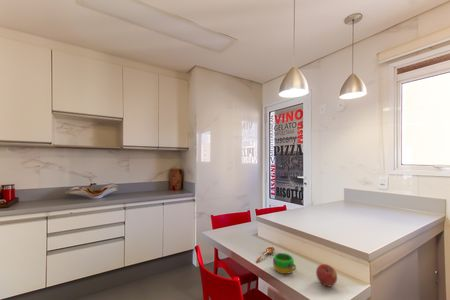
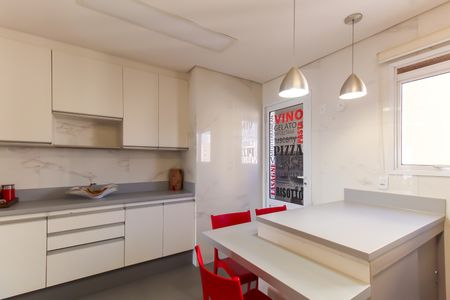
- apple [315,263,338,288]
- mug [272,252,297,275]
- spoon [255,246,276,264]
